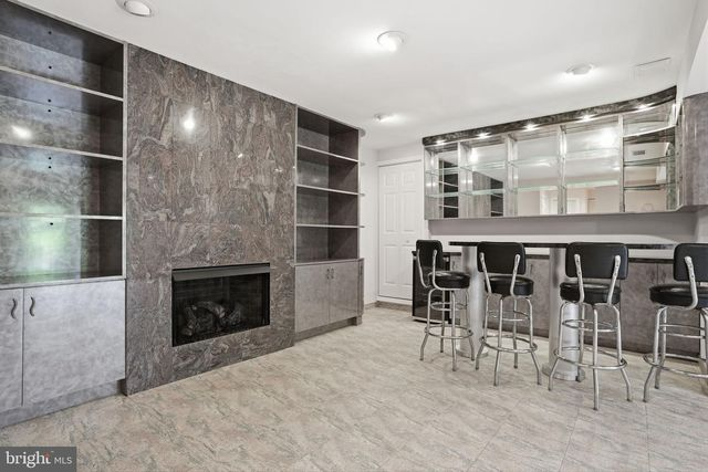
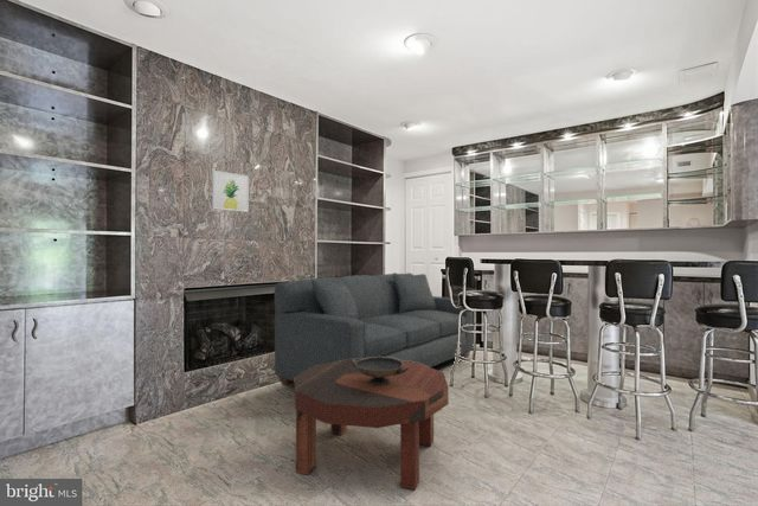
+ coffee table [294,359,450,492]
+ decorative bowl [352,357,409,385]
+ wall art [212,169,250,213]
+ sofa [274,271,475,387]
